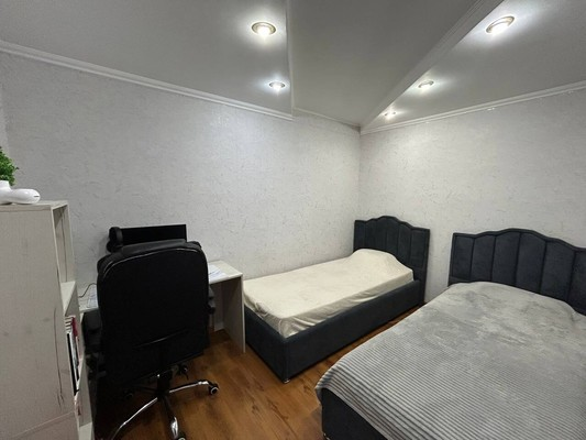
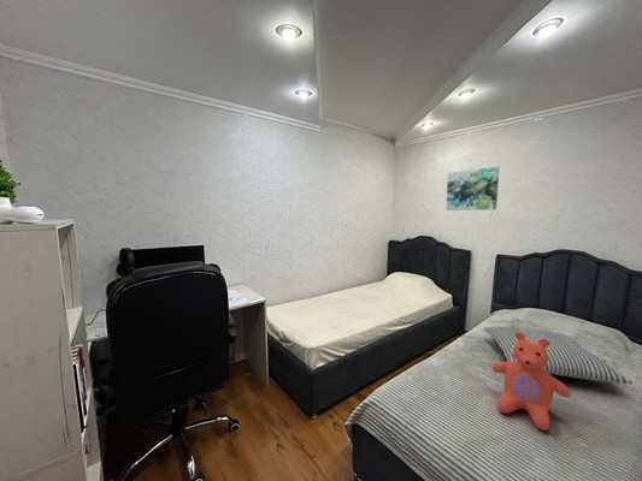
+ wall art [444,166,500,212]
+ pillow [482,325,634,386]
+ teddy bear [491,332,571,432]
